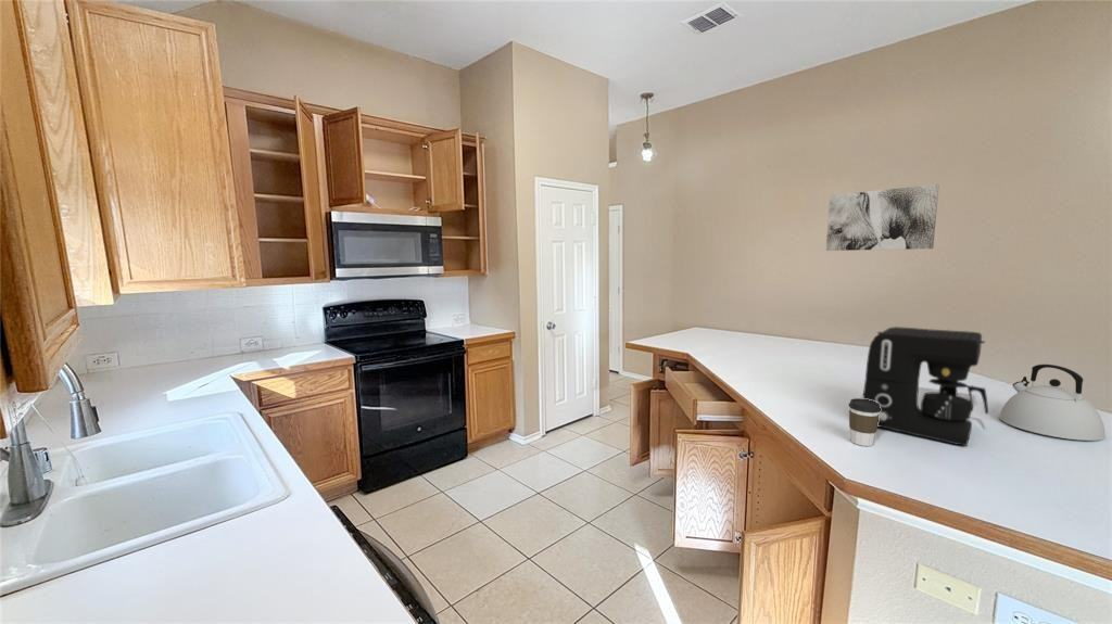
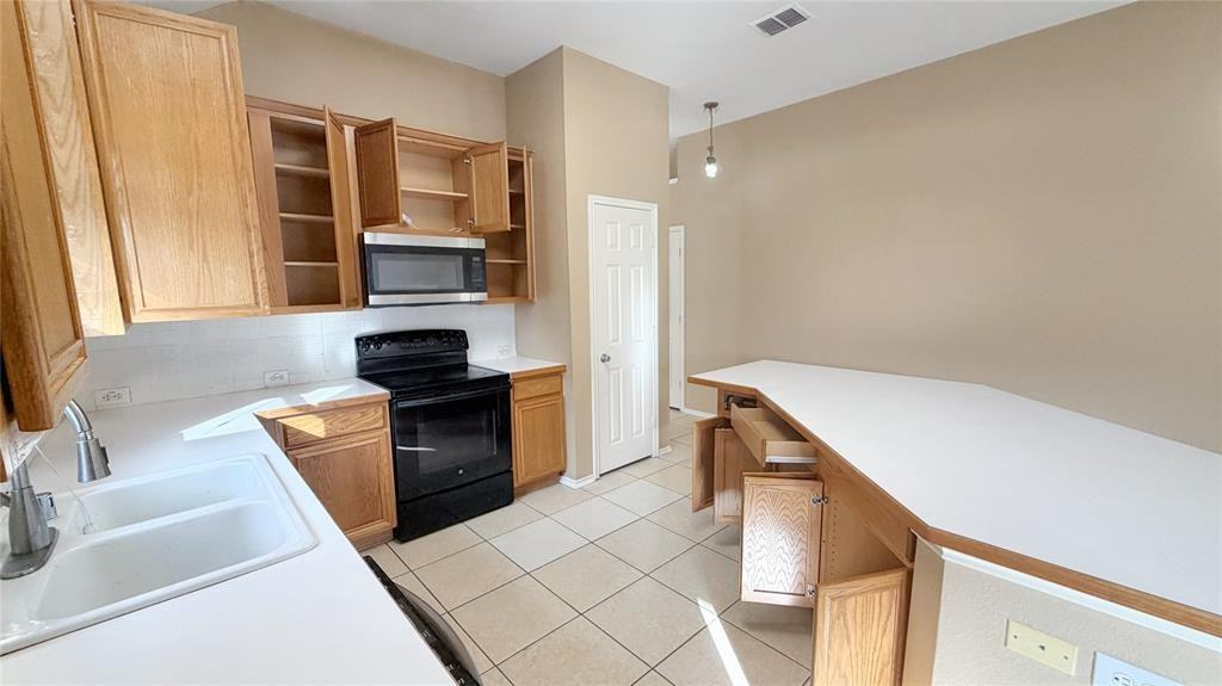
- kettle [998,364,1107,442]
- wall art [825,183,940,252]
- coffee maker [861,326,989,447]
- coffee cup [847,397,881,447]
